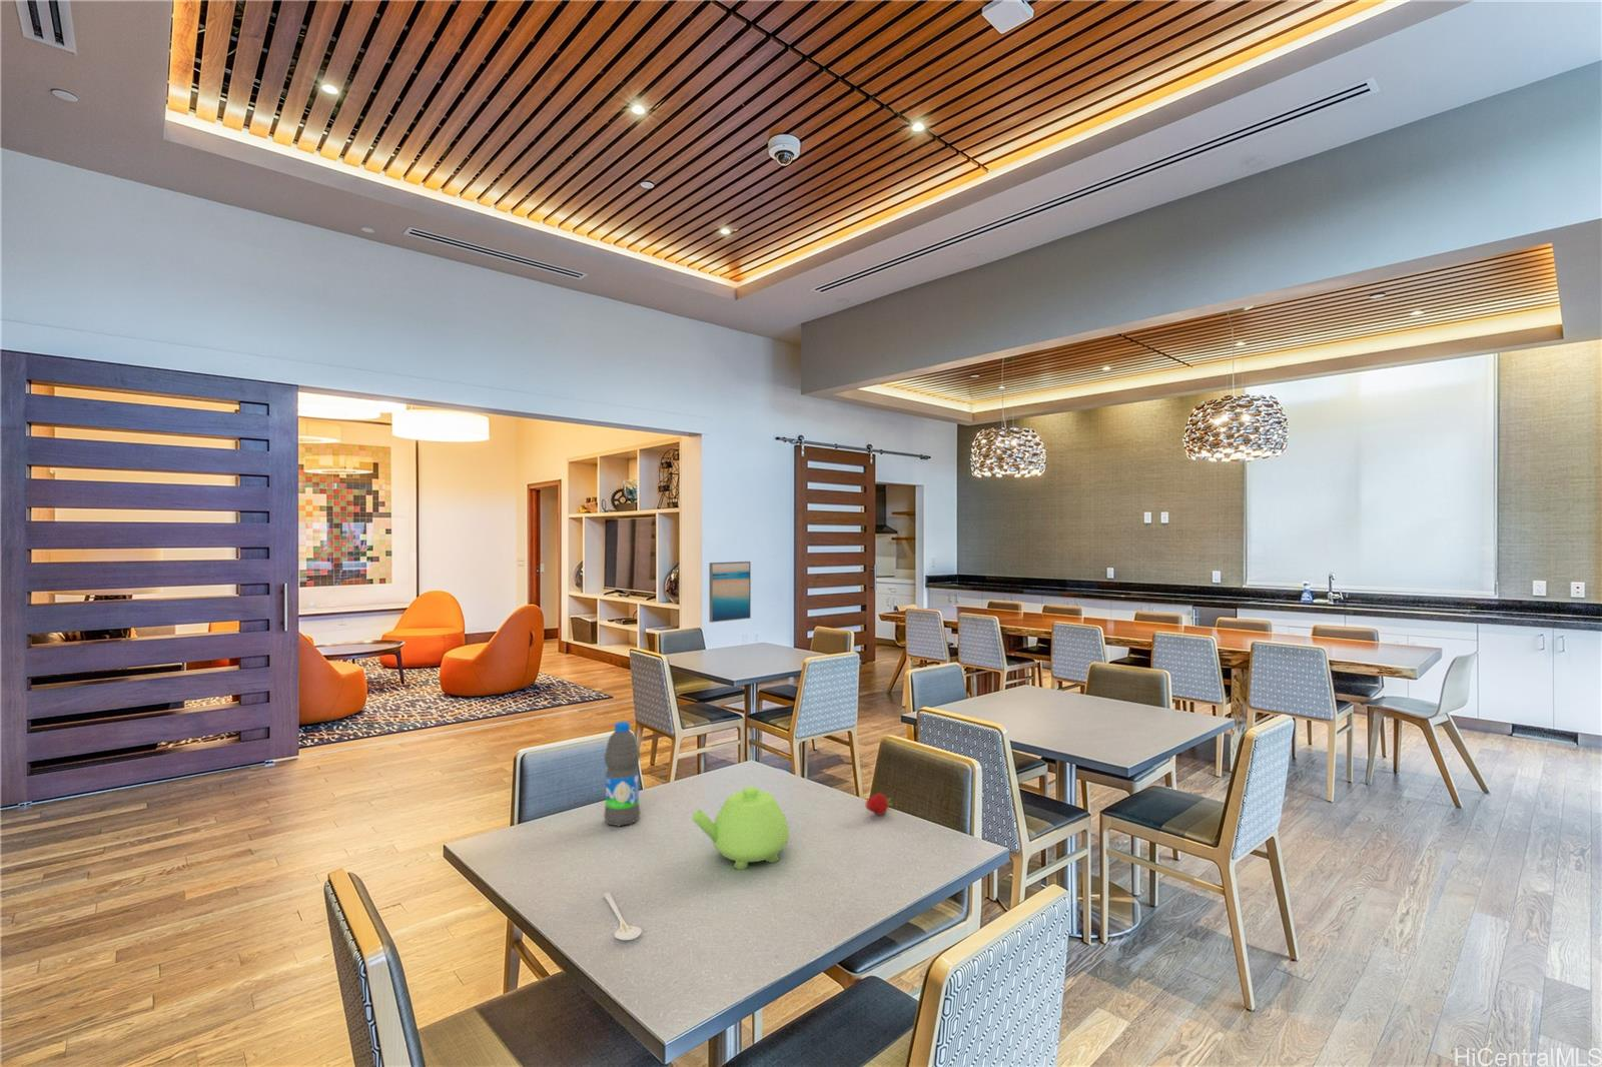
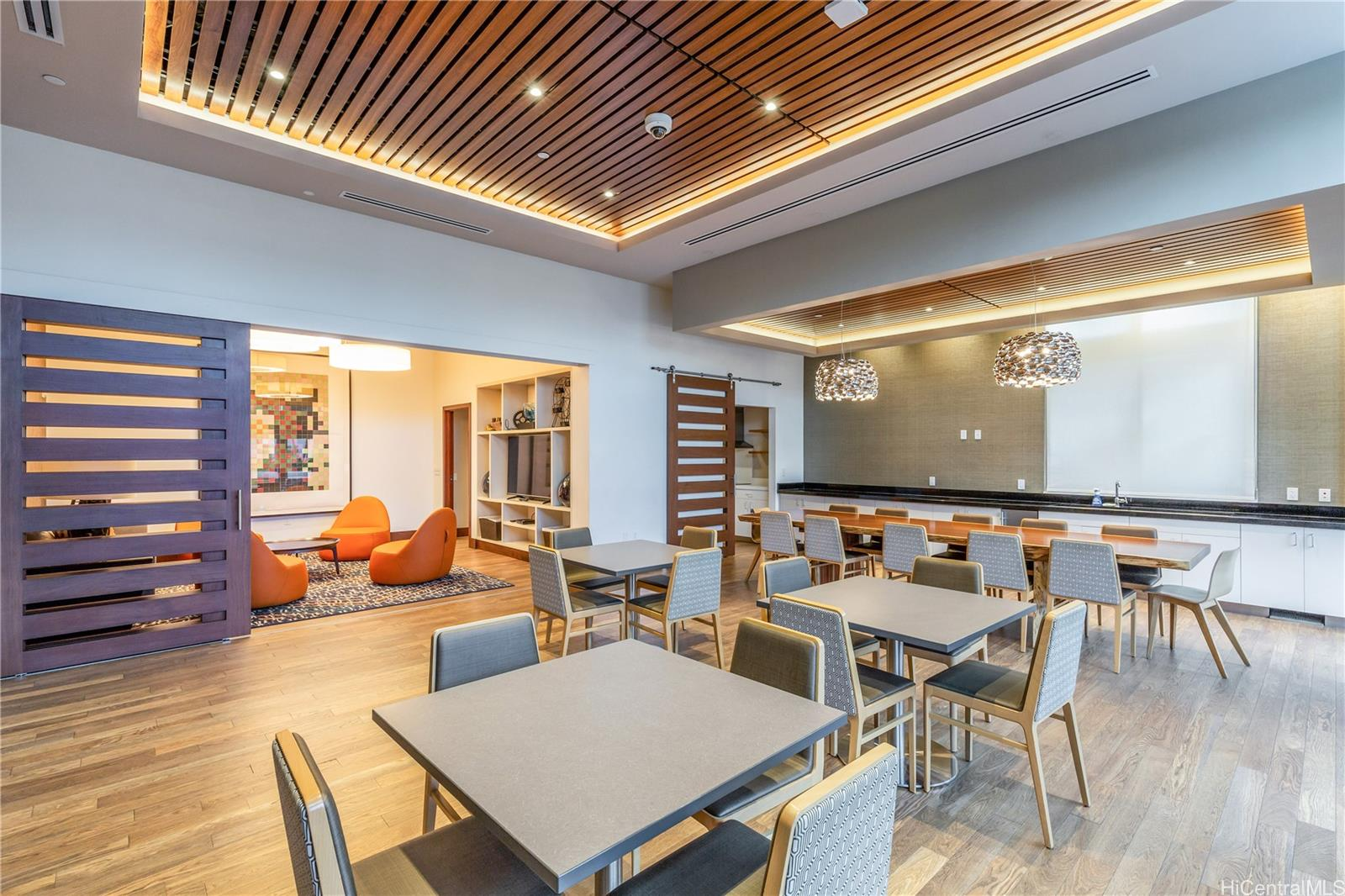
- fruit [864,793,894,816]
- stirrer [603,891,643,941]
- teapot [691,786,790,871]
- water bottle [603,720,641,828]
- wall art [708,561,752,624]
